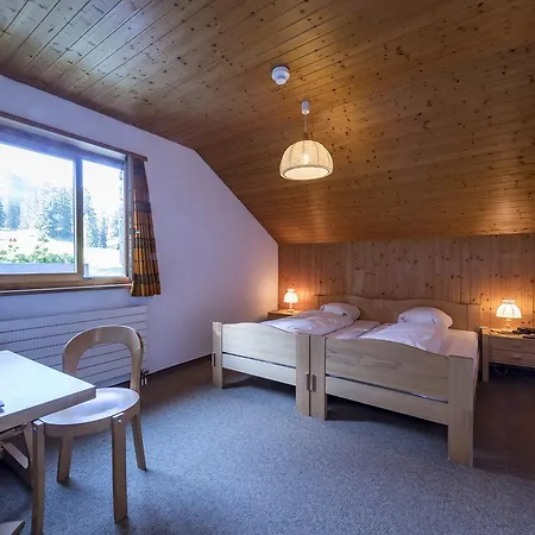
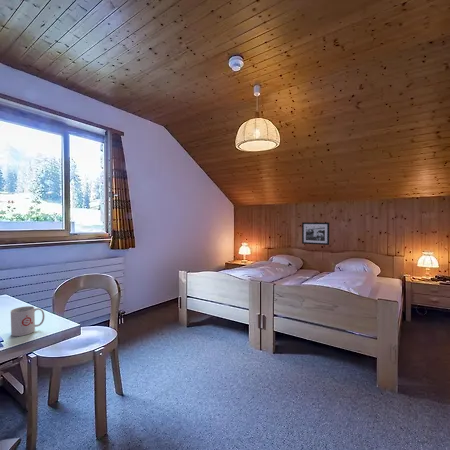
+ picture frame [301,221,330,246]
+ mug [10,305,45,337]
